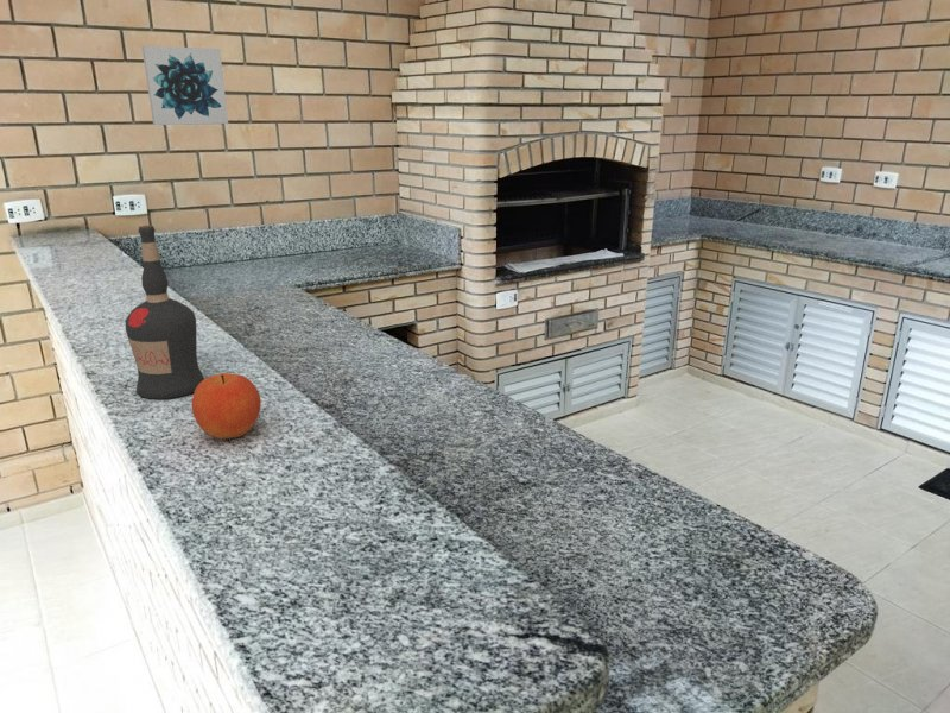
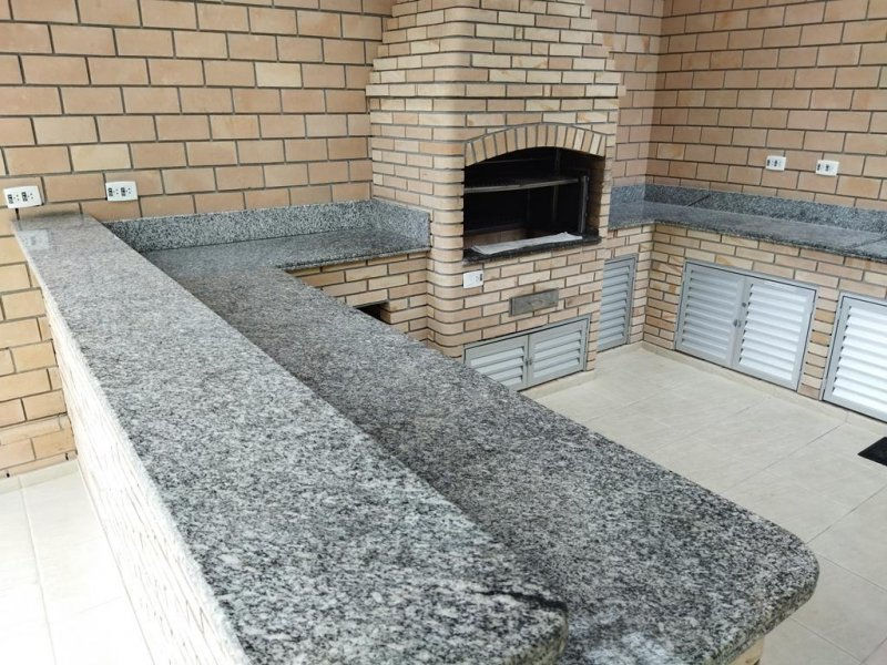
- liquor bottle [125,225,205,400]
- wall art [140,45,229,126]
- fruit [191,372,262,440]
